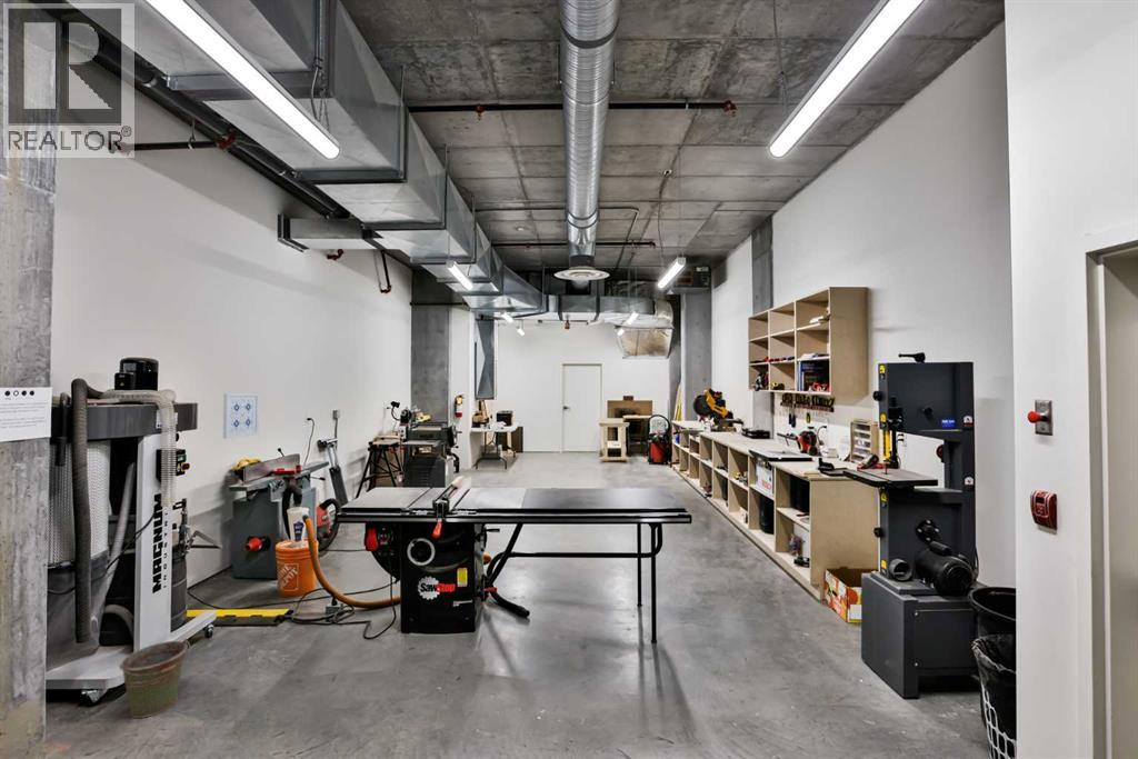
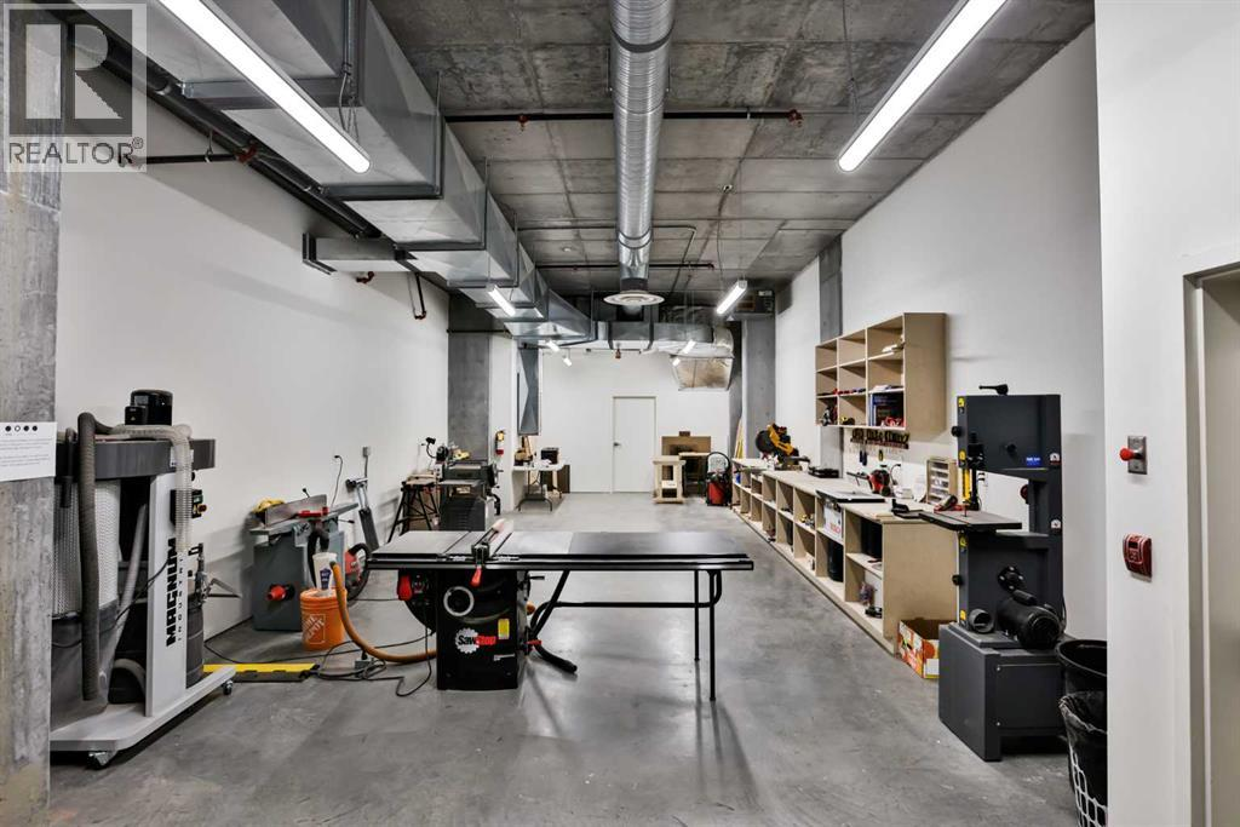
- wall art [222,392,260,440]
- bucket [118,638,191,719]
